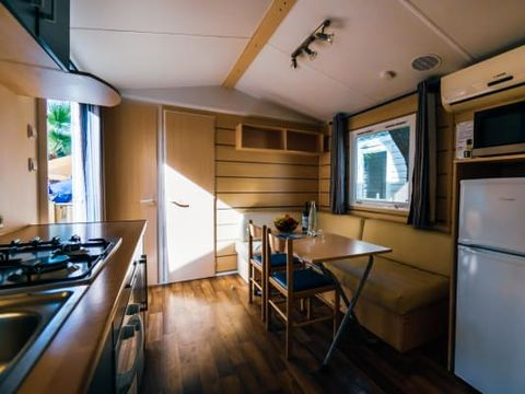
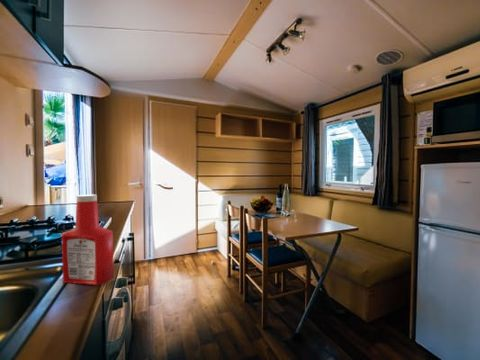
+ soap bottle [61,193,115,286]
